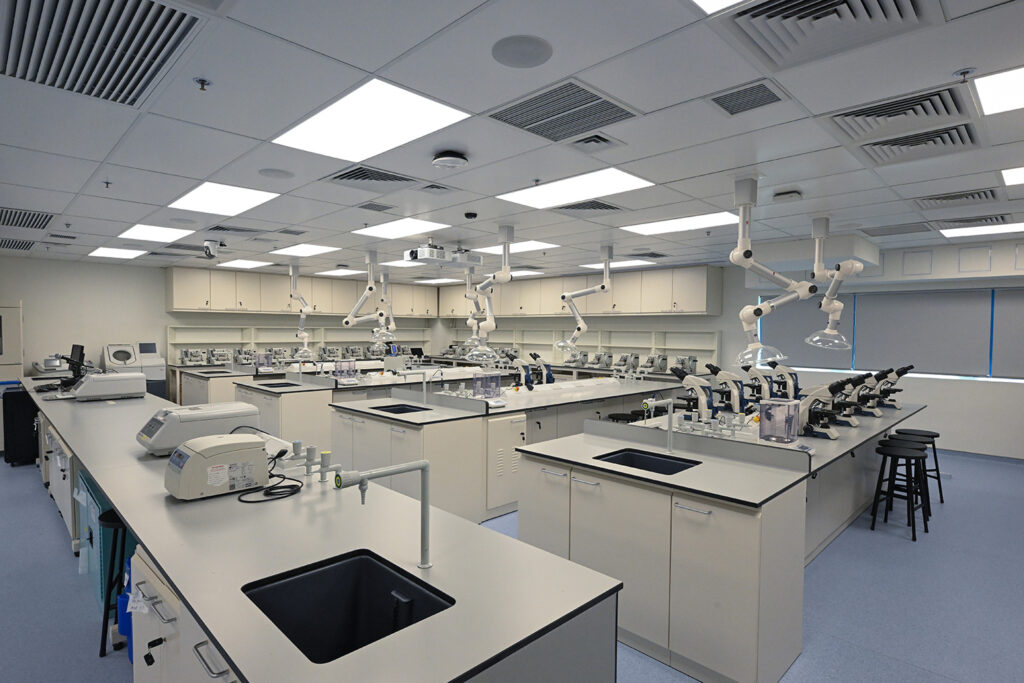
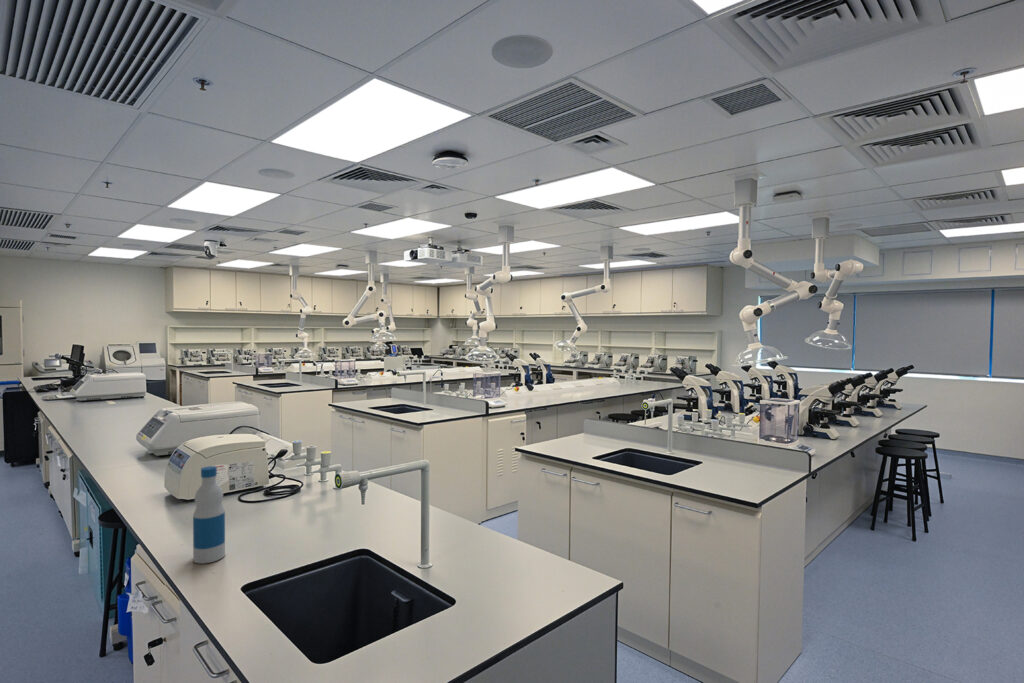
+ bottle [192,465,226,564]
